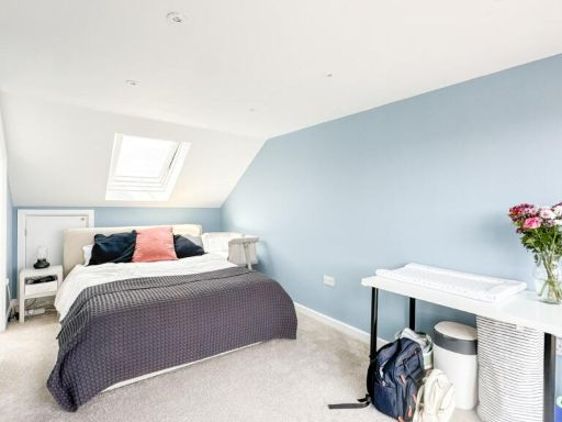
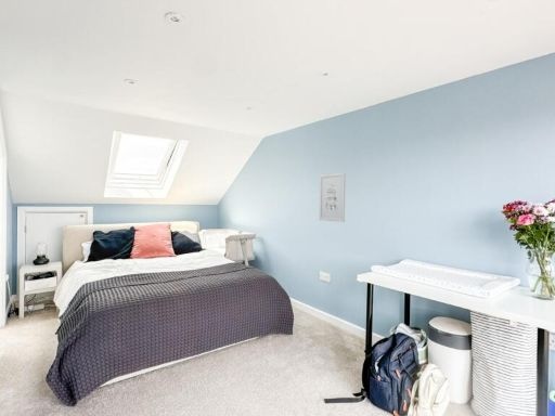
+ wall art [319,172,346,223]
